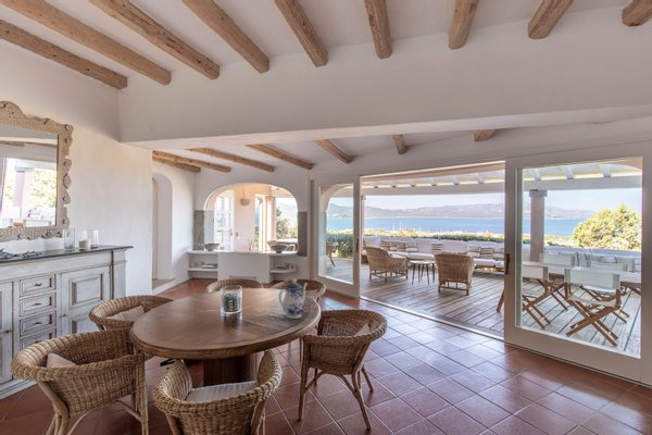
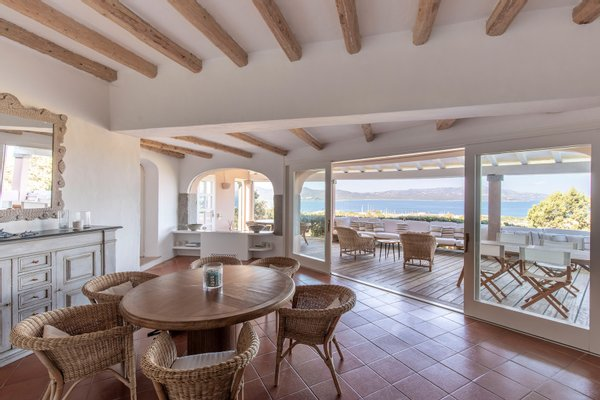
- teapot [278,277,309,320]
